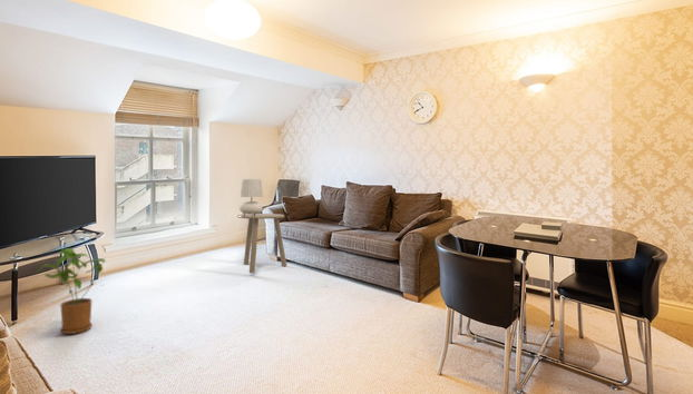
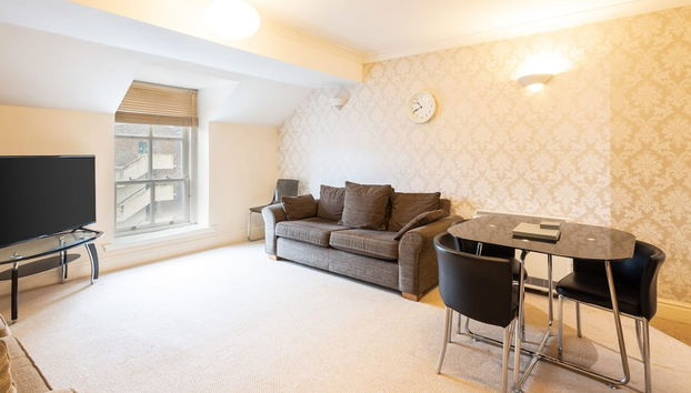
- house plant [36,247,107,335]
- table lamp [238,178,264,216]
- side table [236,213,287,274]
